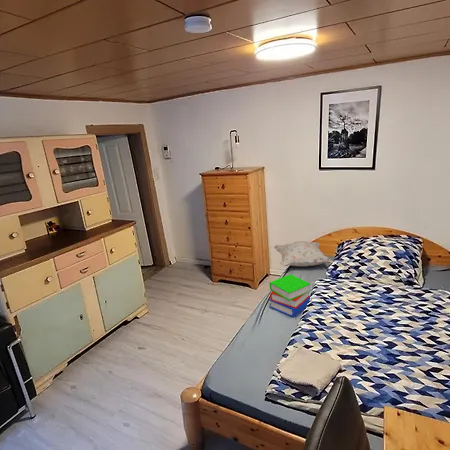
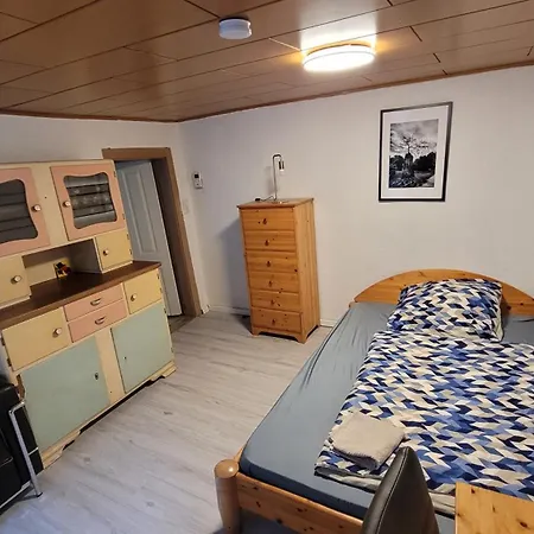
- decorative pillow [273,240,334,267]
- book [268,273,312,318]
